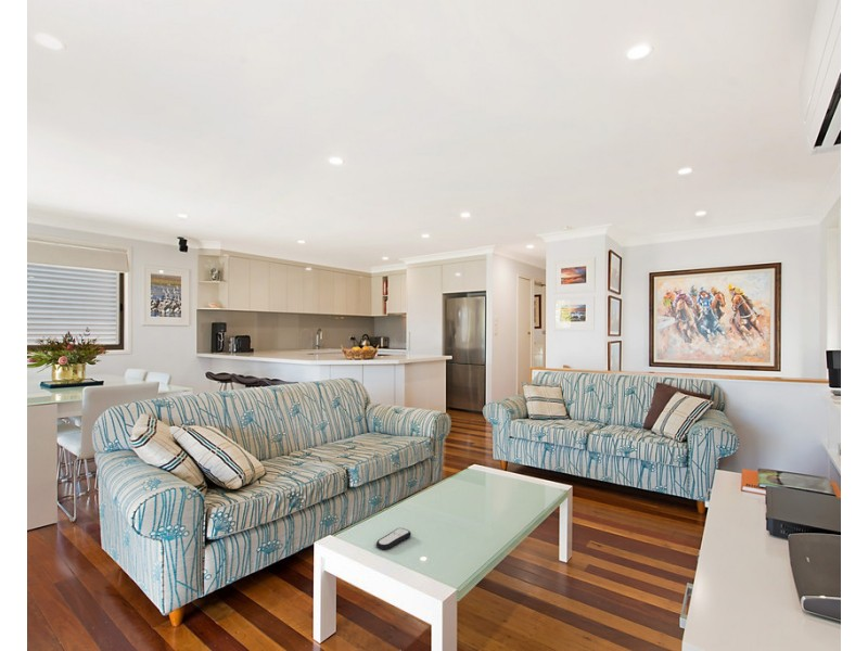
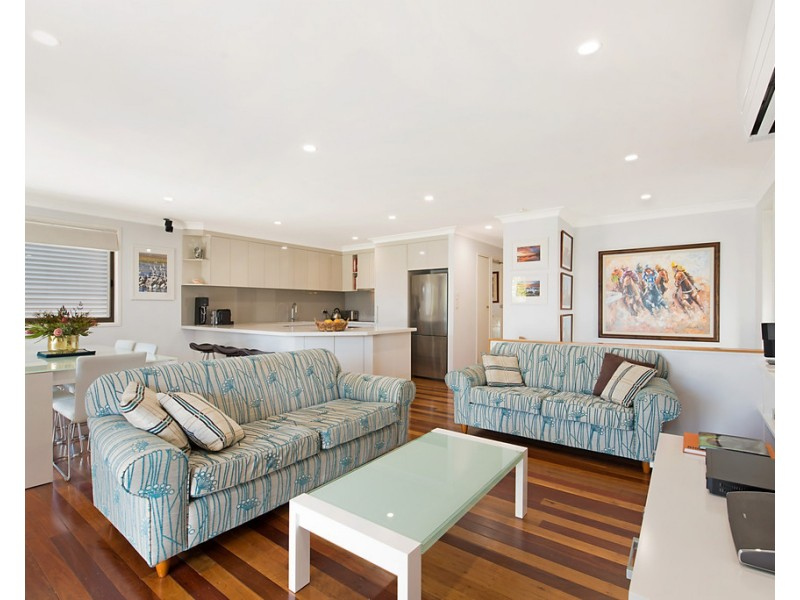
- remote control [375,527,412,551]
